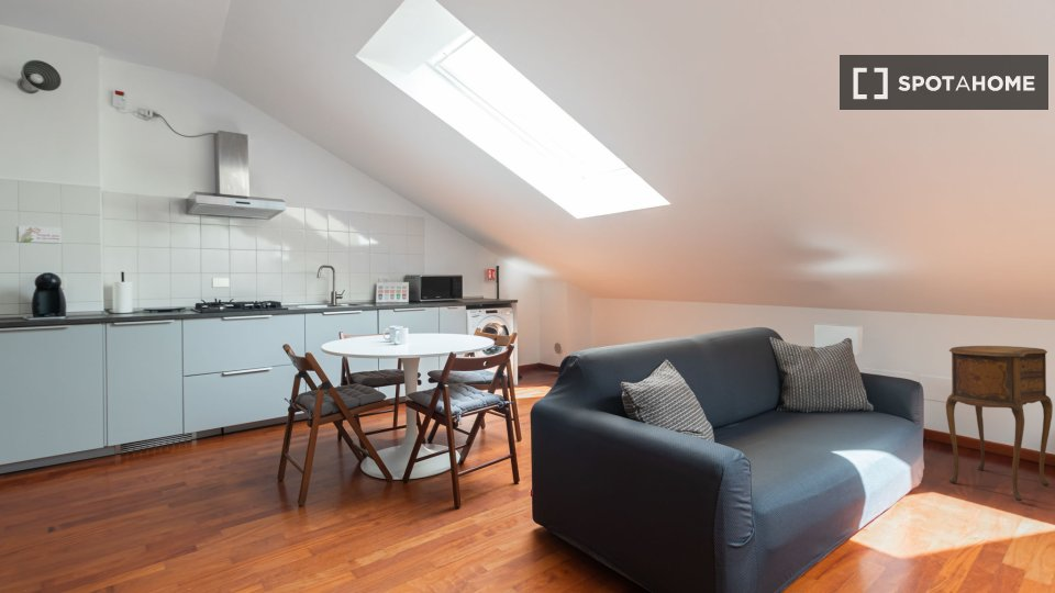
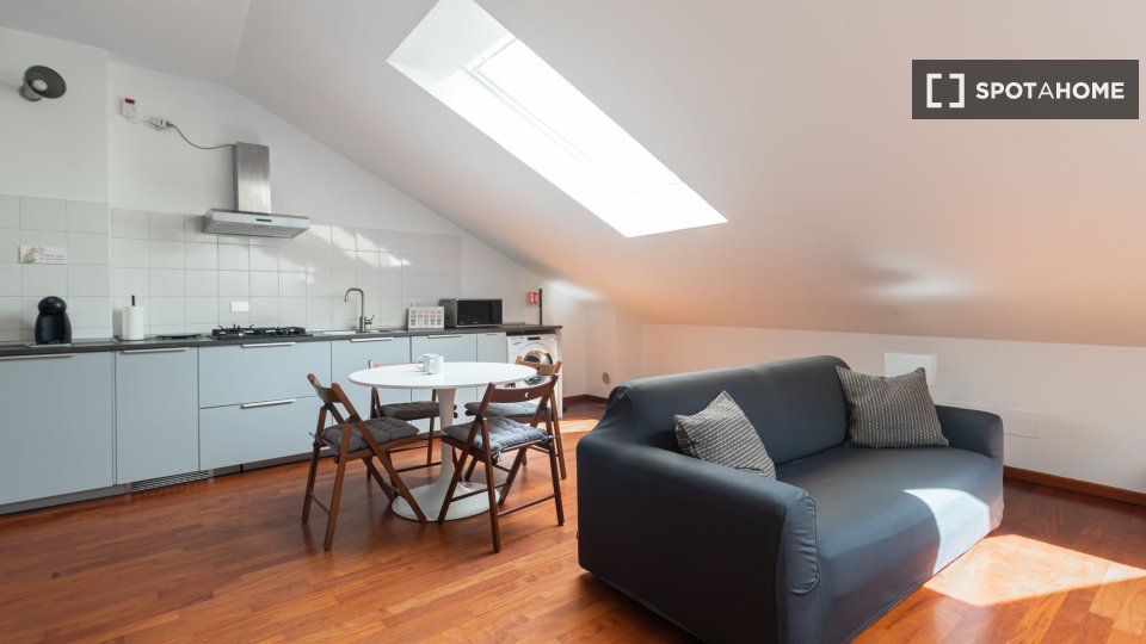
- side table [945,345,1054,502]
